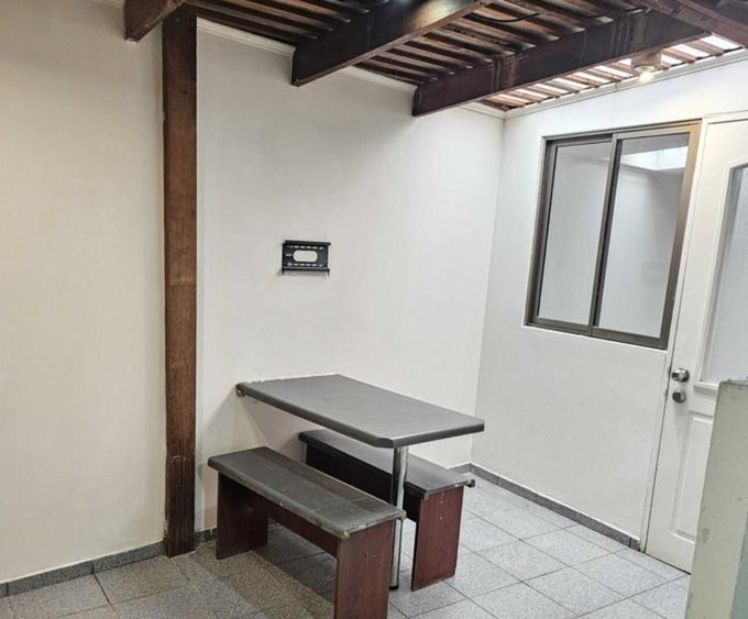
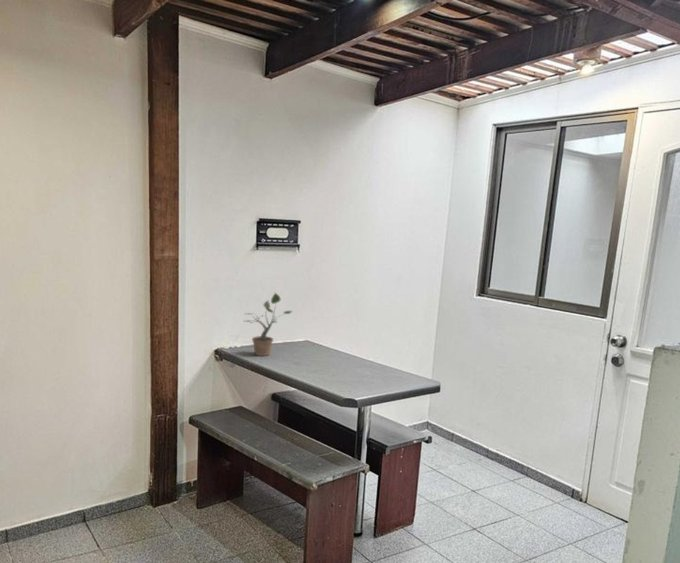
+ potted plant [242,292,293,357]
